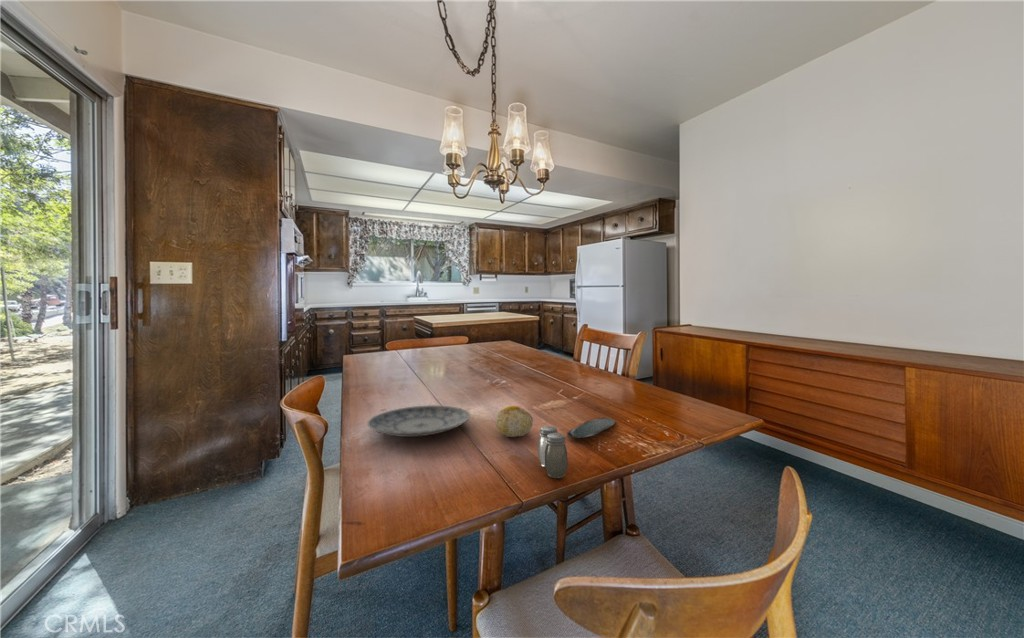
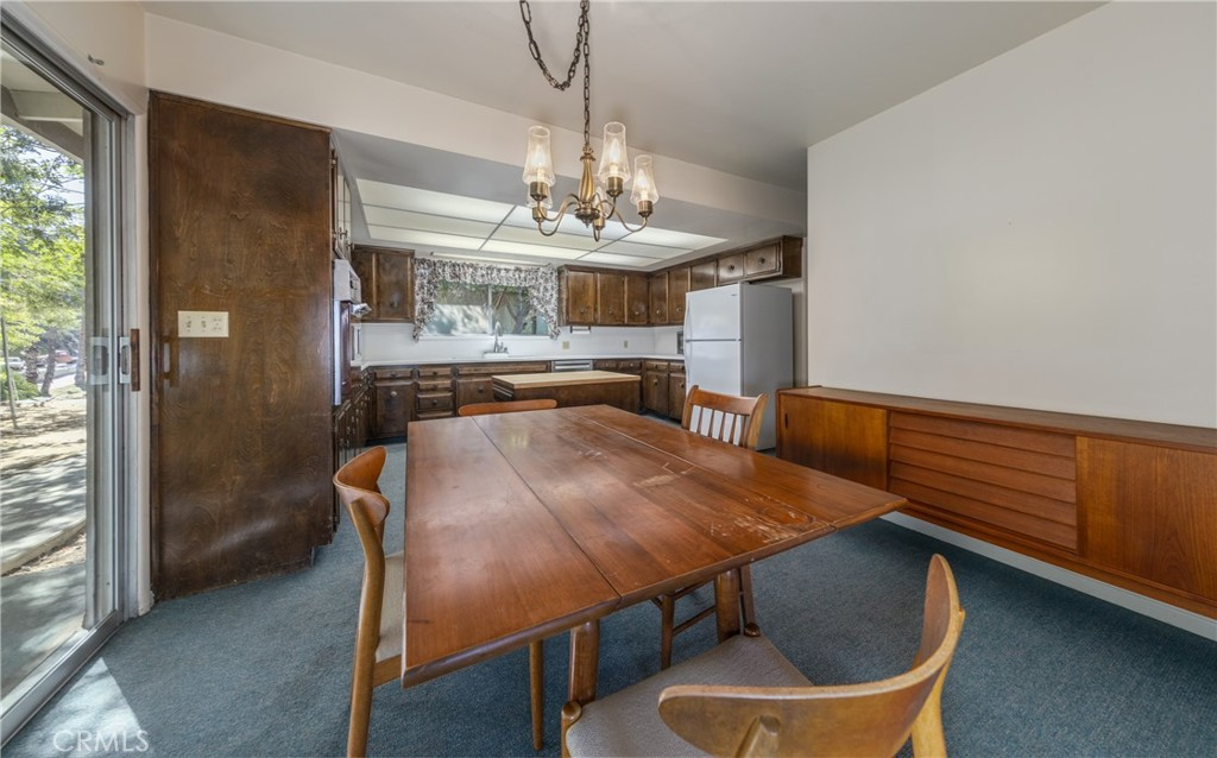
- plate [366,404,471,438]
- oval tray [566,417,617,439]
- fruit [495,405,534,438]
- salt and pepper shaker [537,425,569,479]
